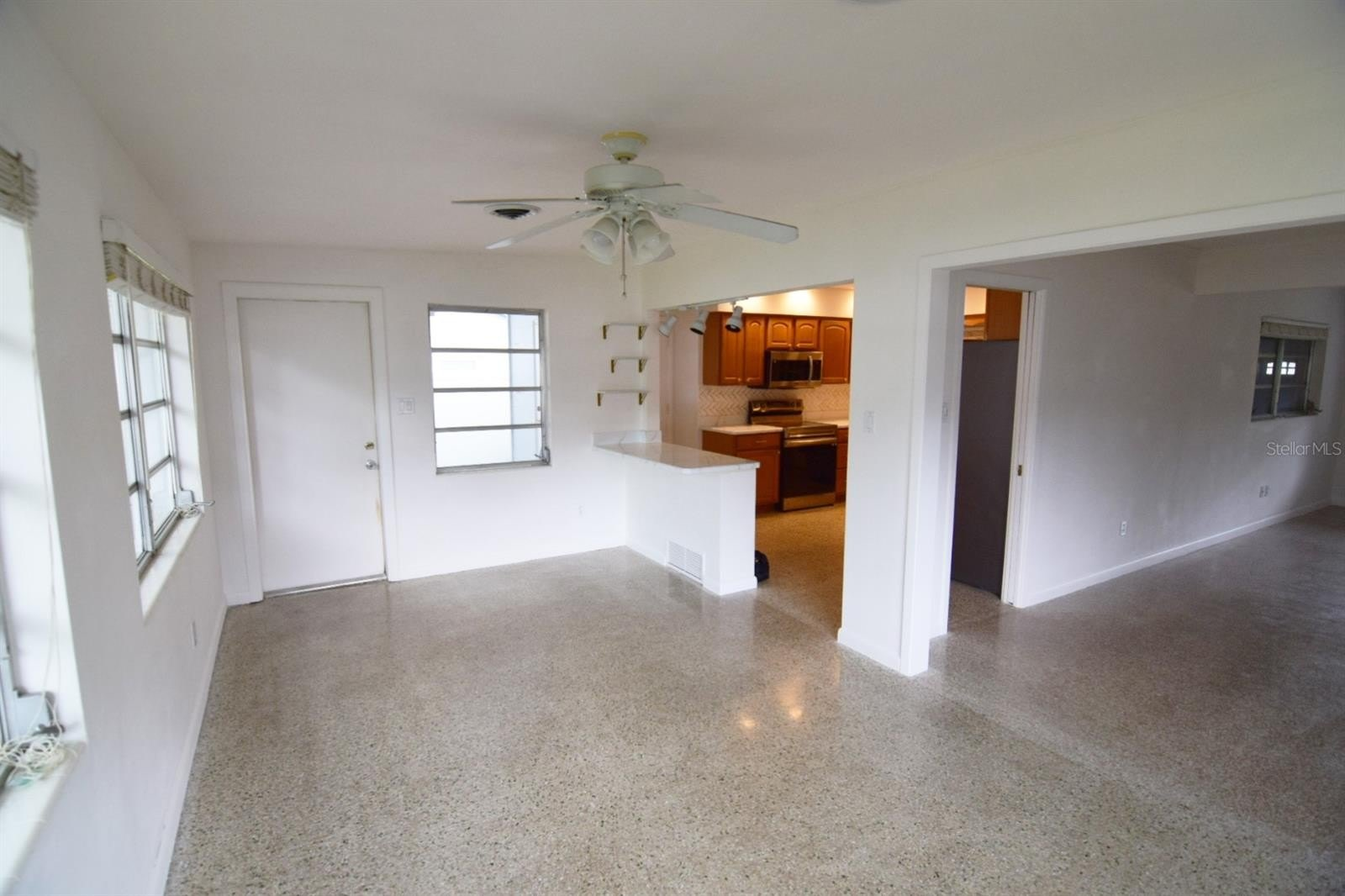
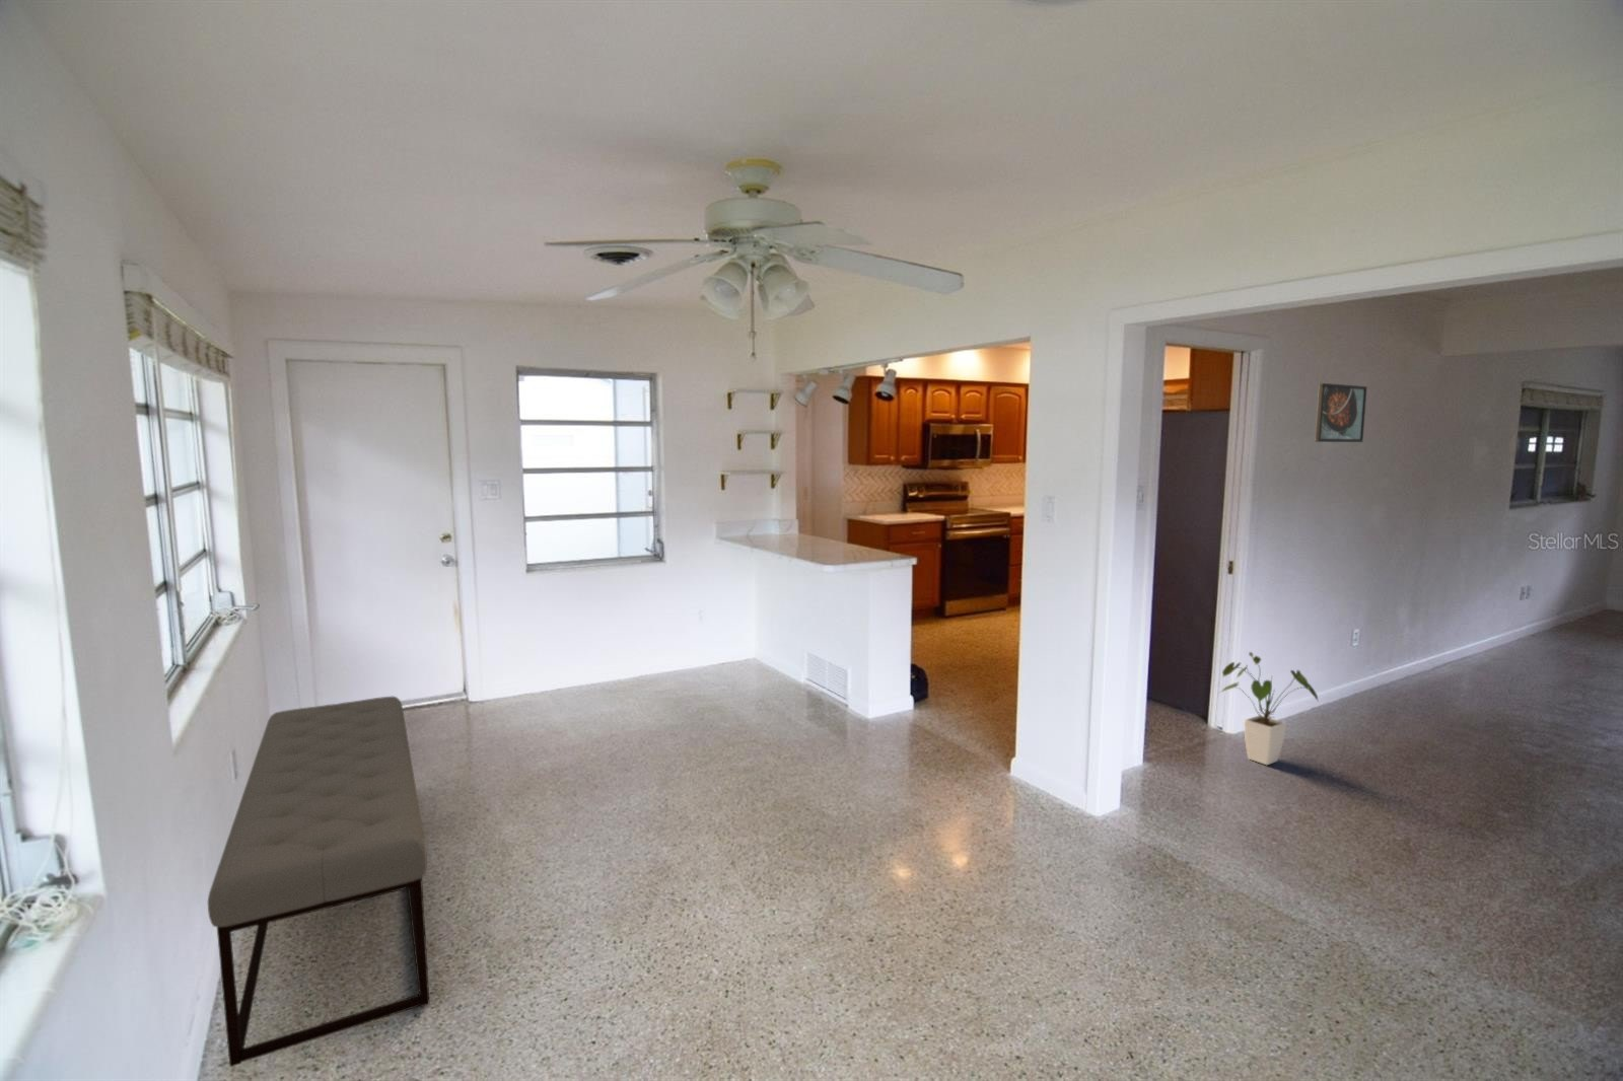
+ house plant [1219,651,1319,766]
+ bench [206,696,431,1068]
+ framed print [1314,382,1368,443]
